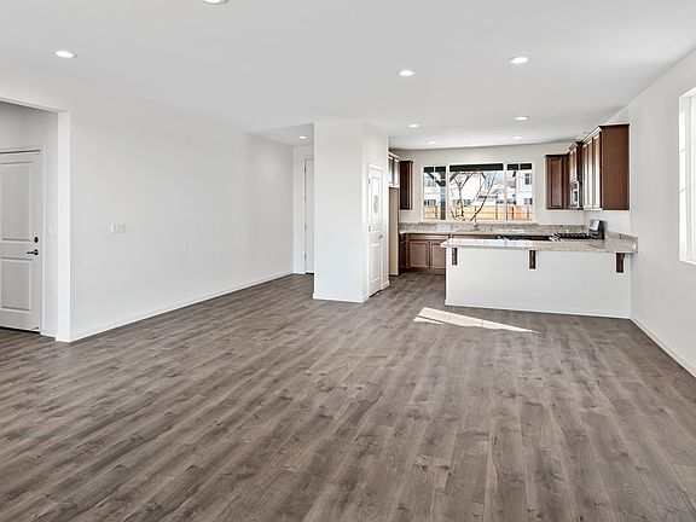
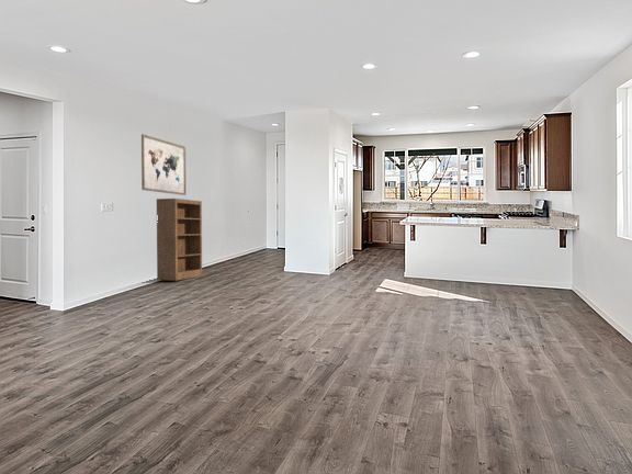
+ wall art [140,133,187,196]
+ bookshelf [156,198,203,282]
